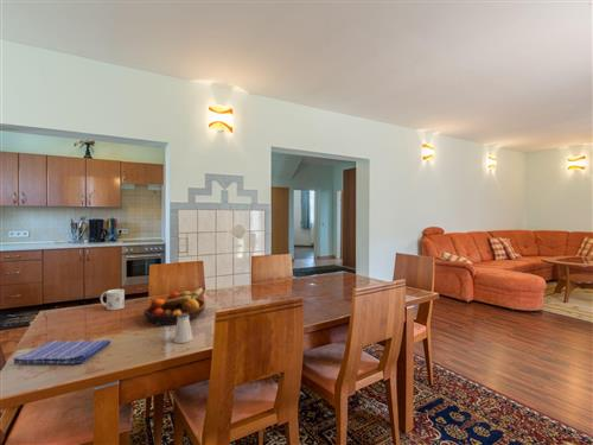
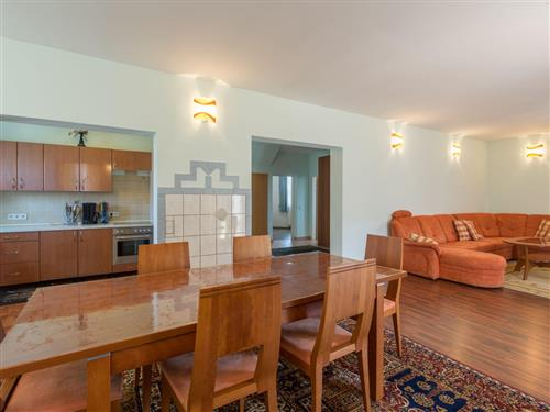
- mug [100,288,126,311]
- dish towel [12,338,111,365]
- saltshaker [172,313,193,344]
- fruit bowl [142,287,206,326]
